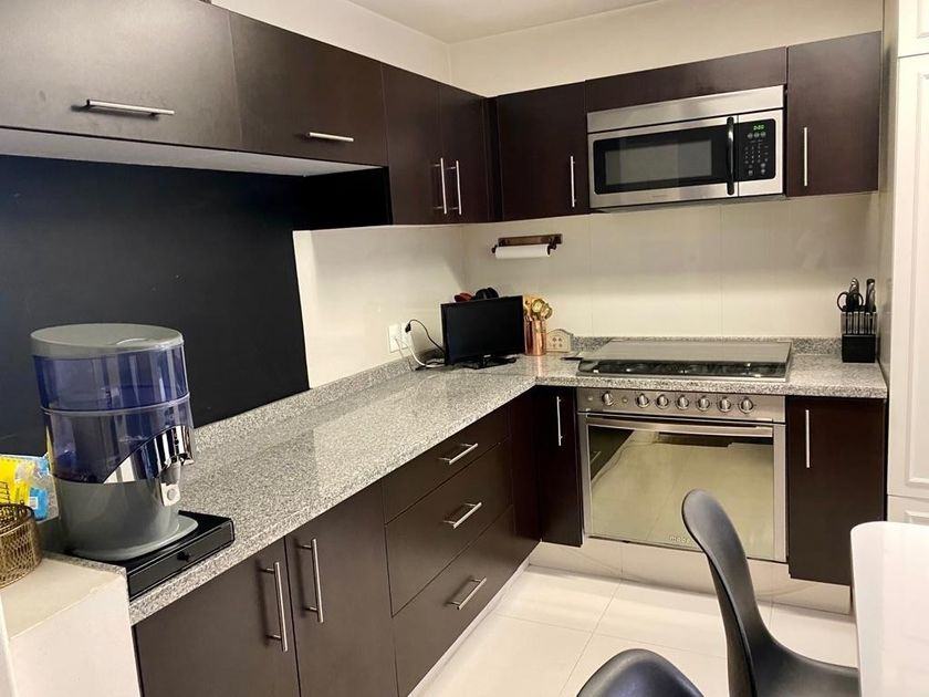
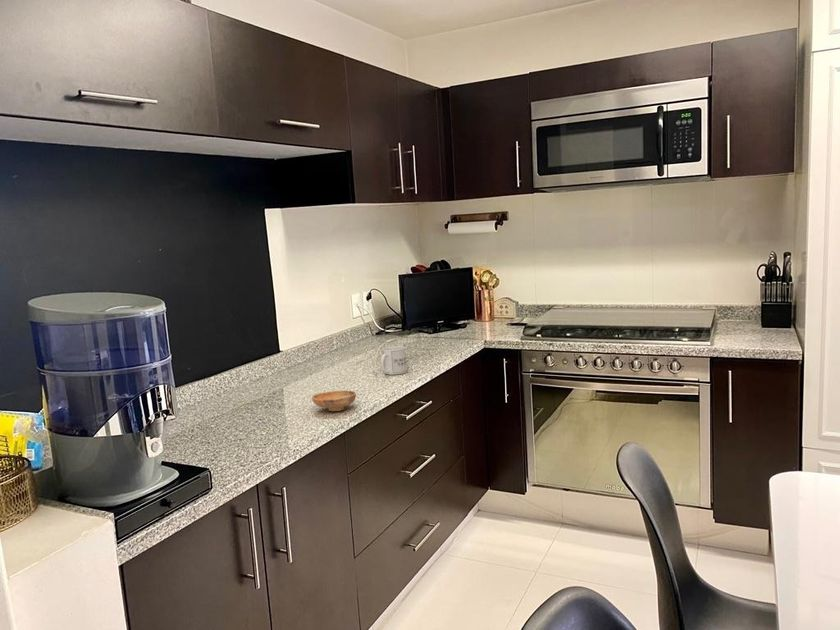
+ mug [380,345,408,376]
+ bowl [311,390,357,412]
